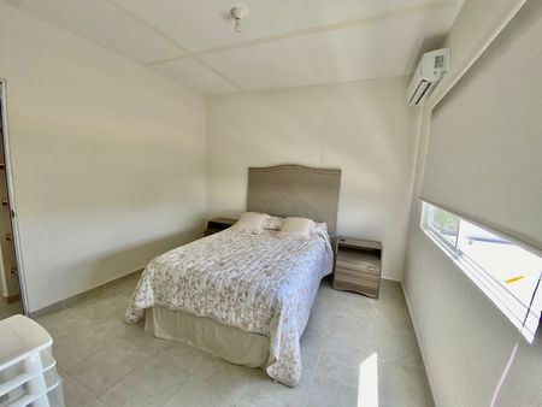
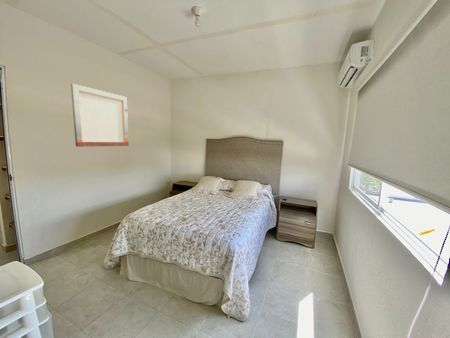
+ wall art [70,83,130,148]
